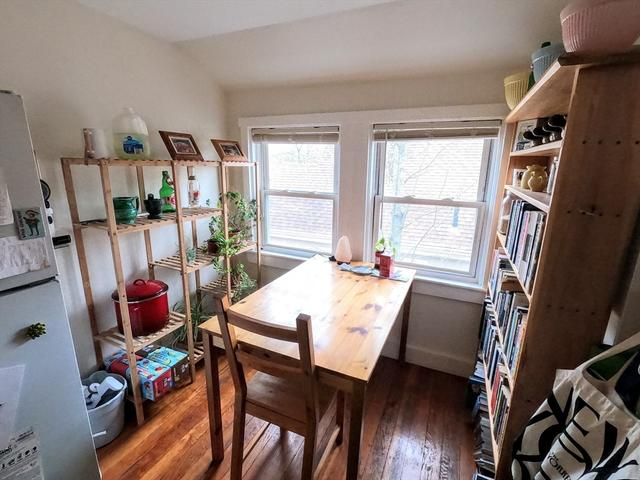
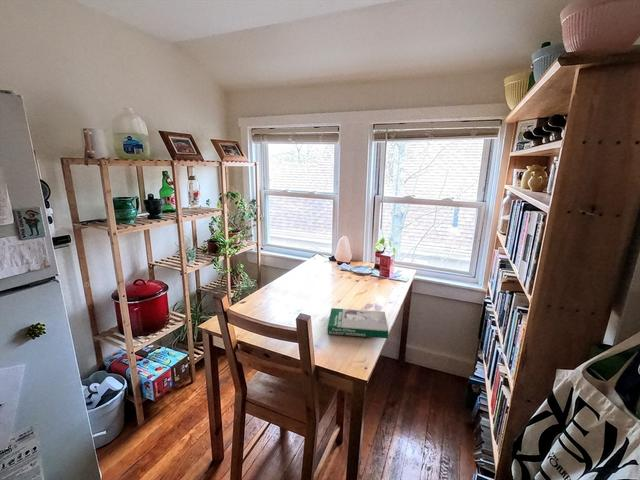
+ book [327,307,389,339]
